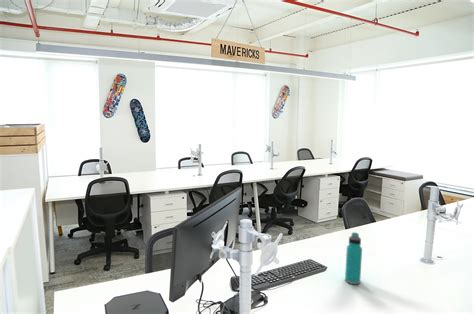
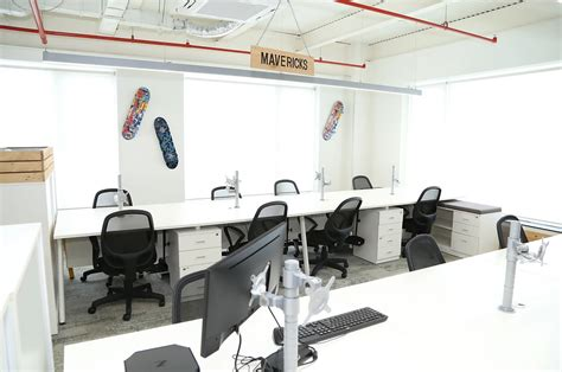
- water bottle [344,231,363,285]
